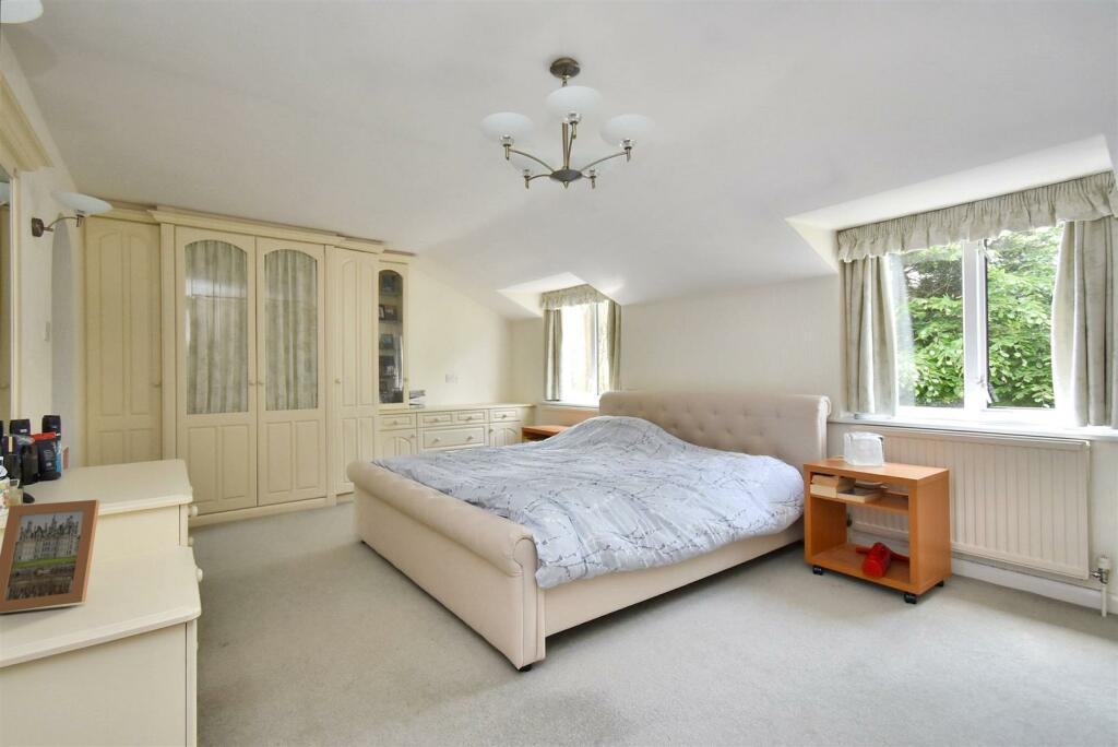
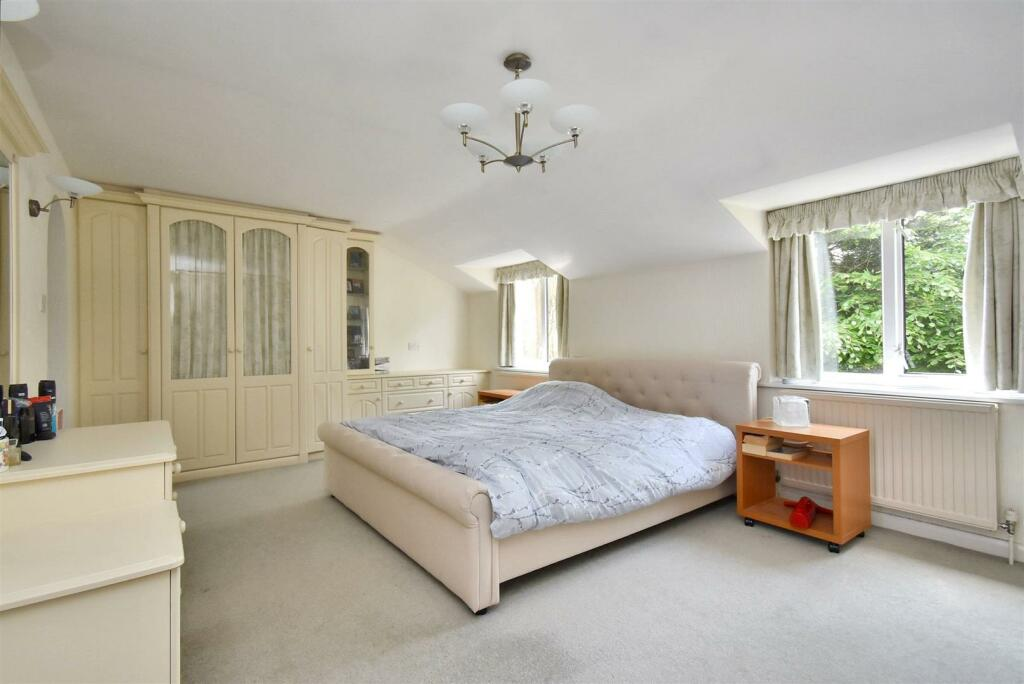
- picture frame [0,499,100,614]
